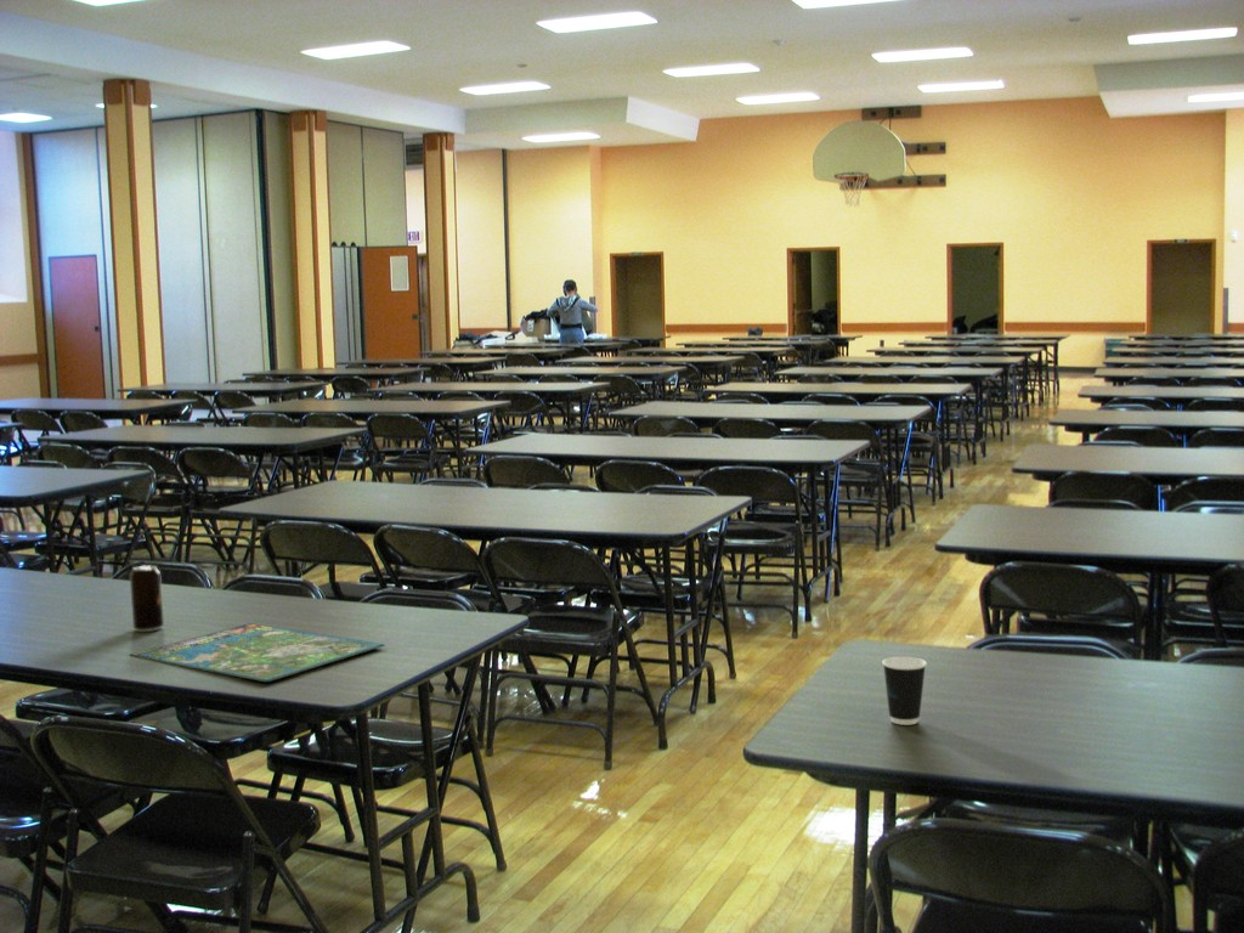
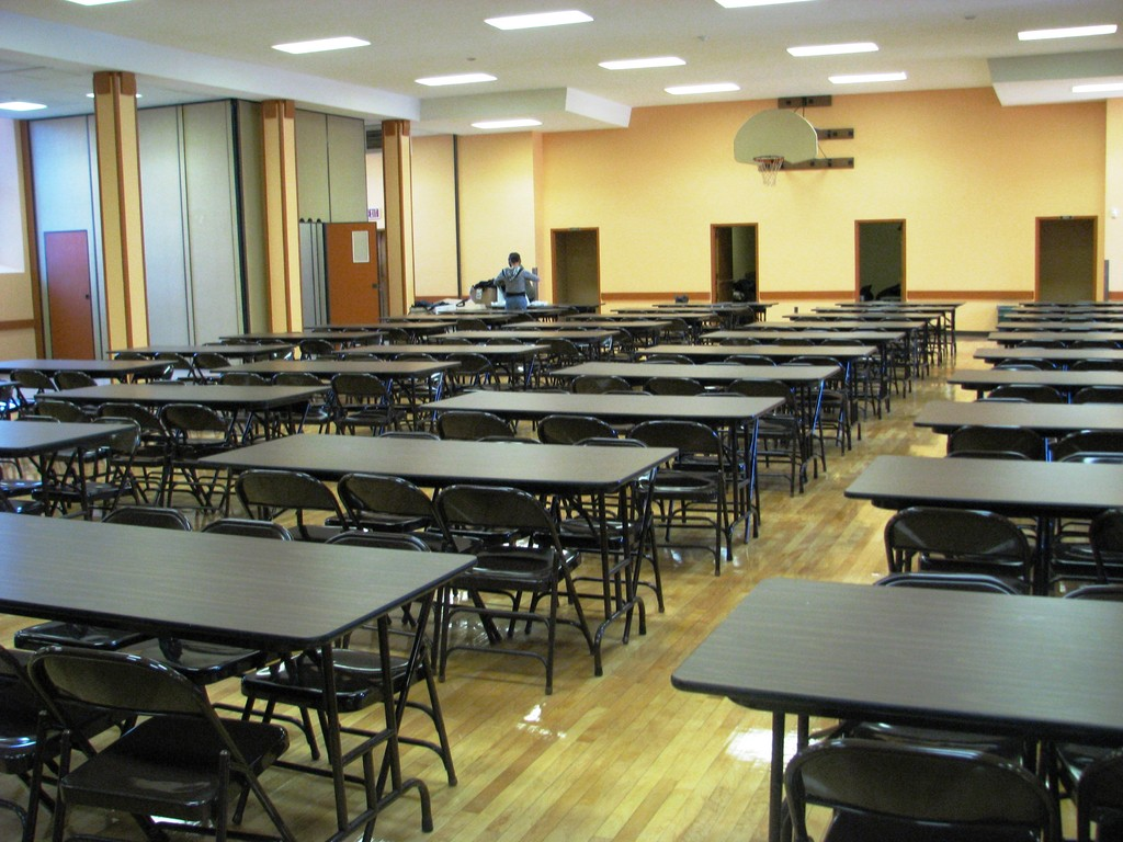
- board game [129,622,386,683]
- dixie cup [881,656,928,726]
- beverage can [129,564,165,633]
